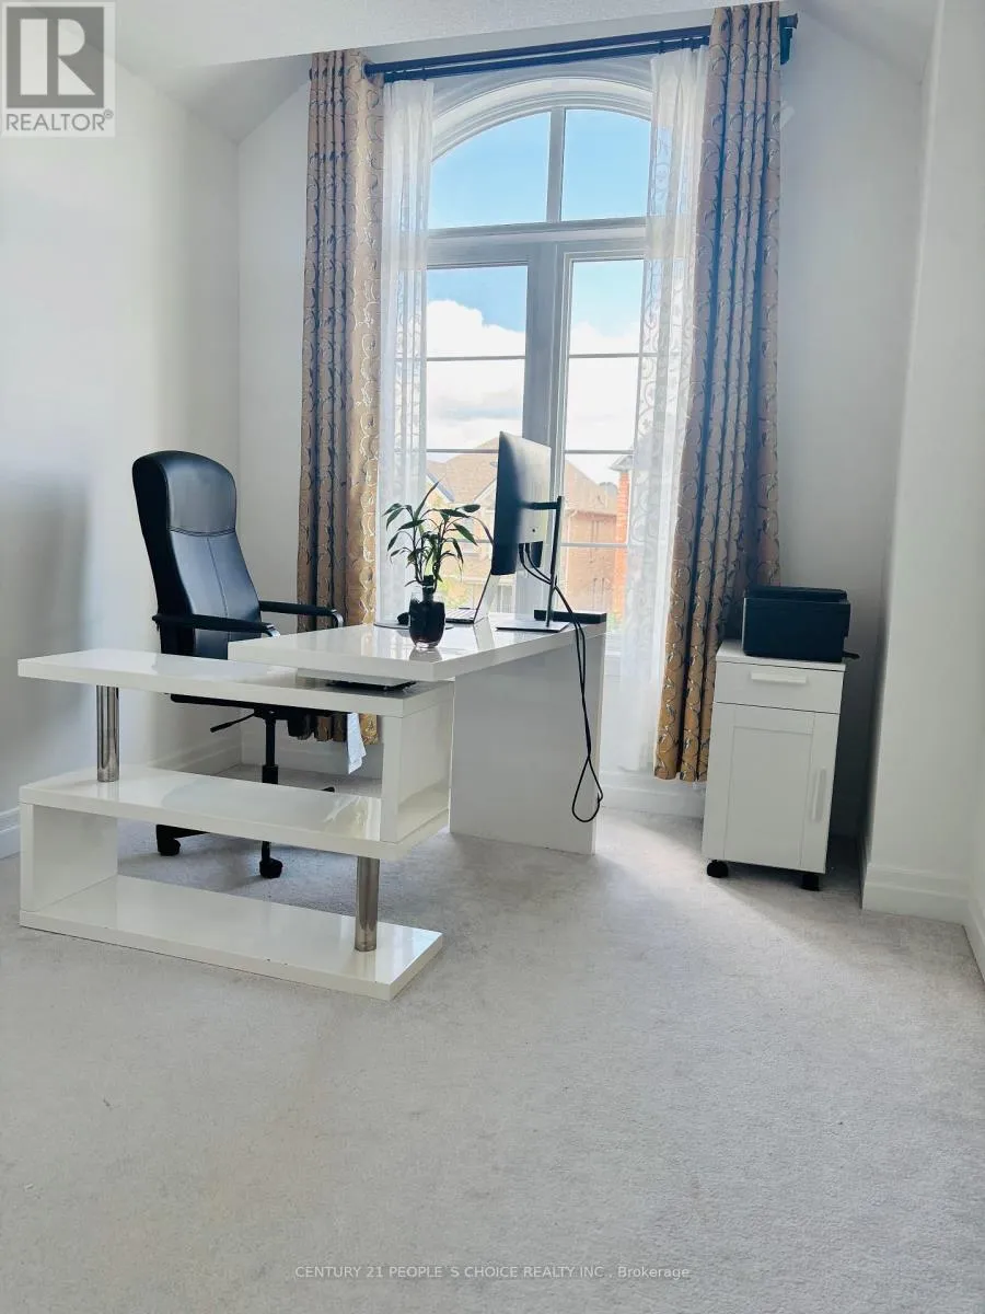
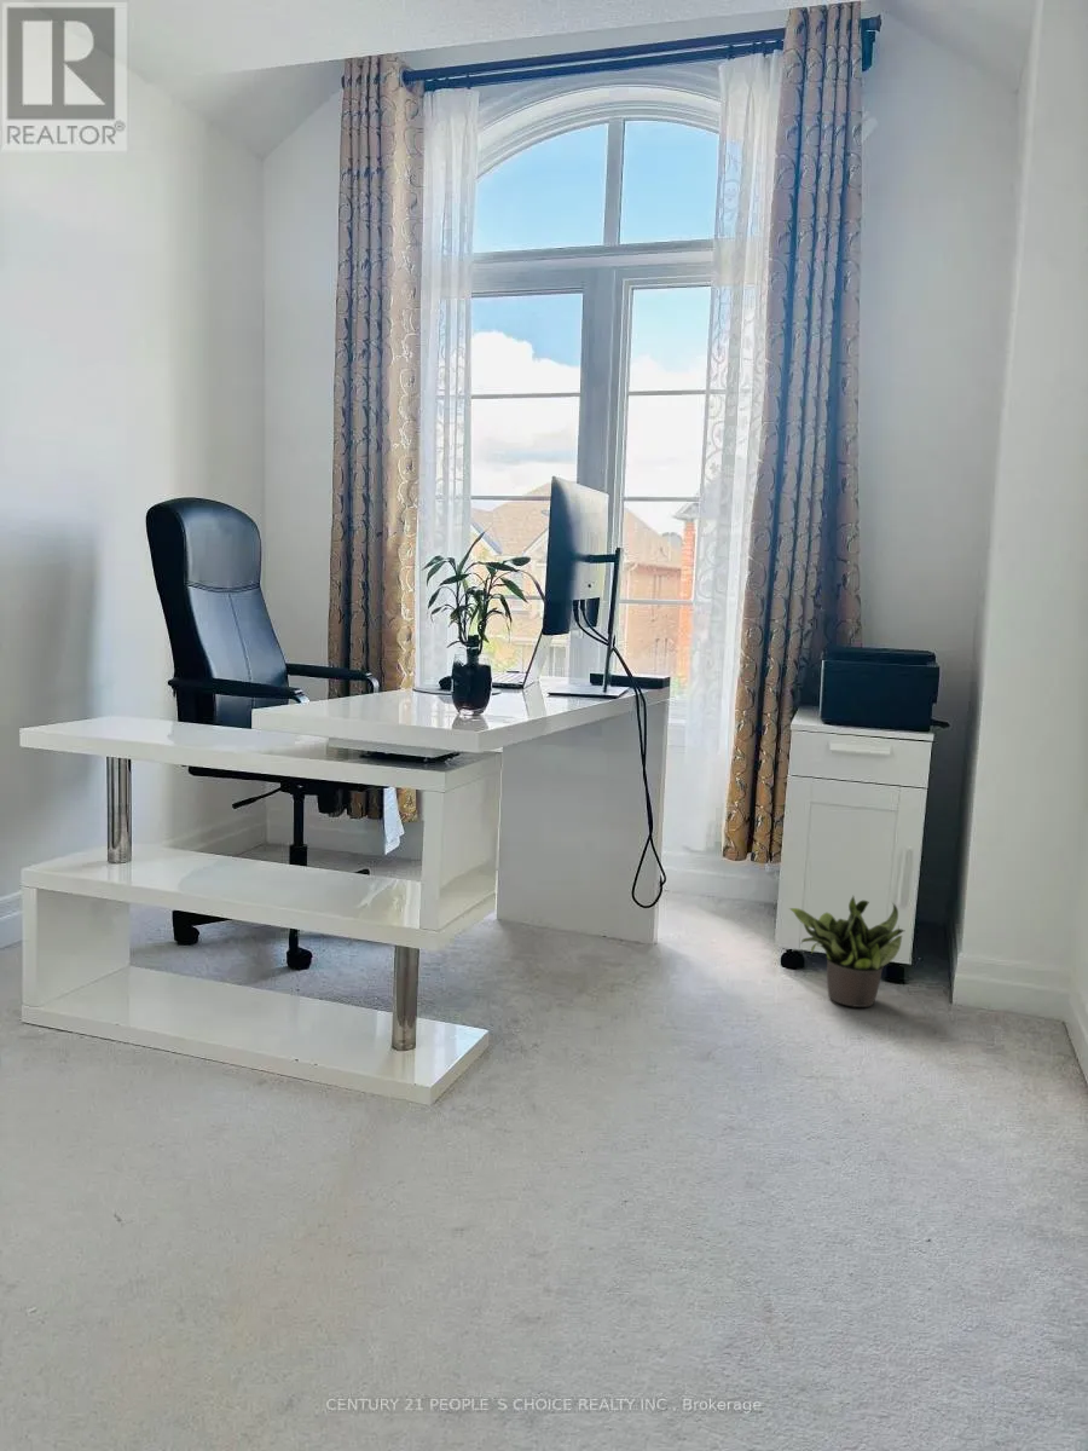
+ potted plant [788,895,905,1008]
